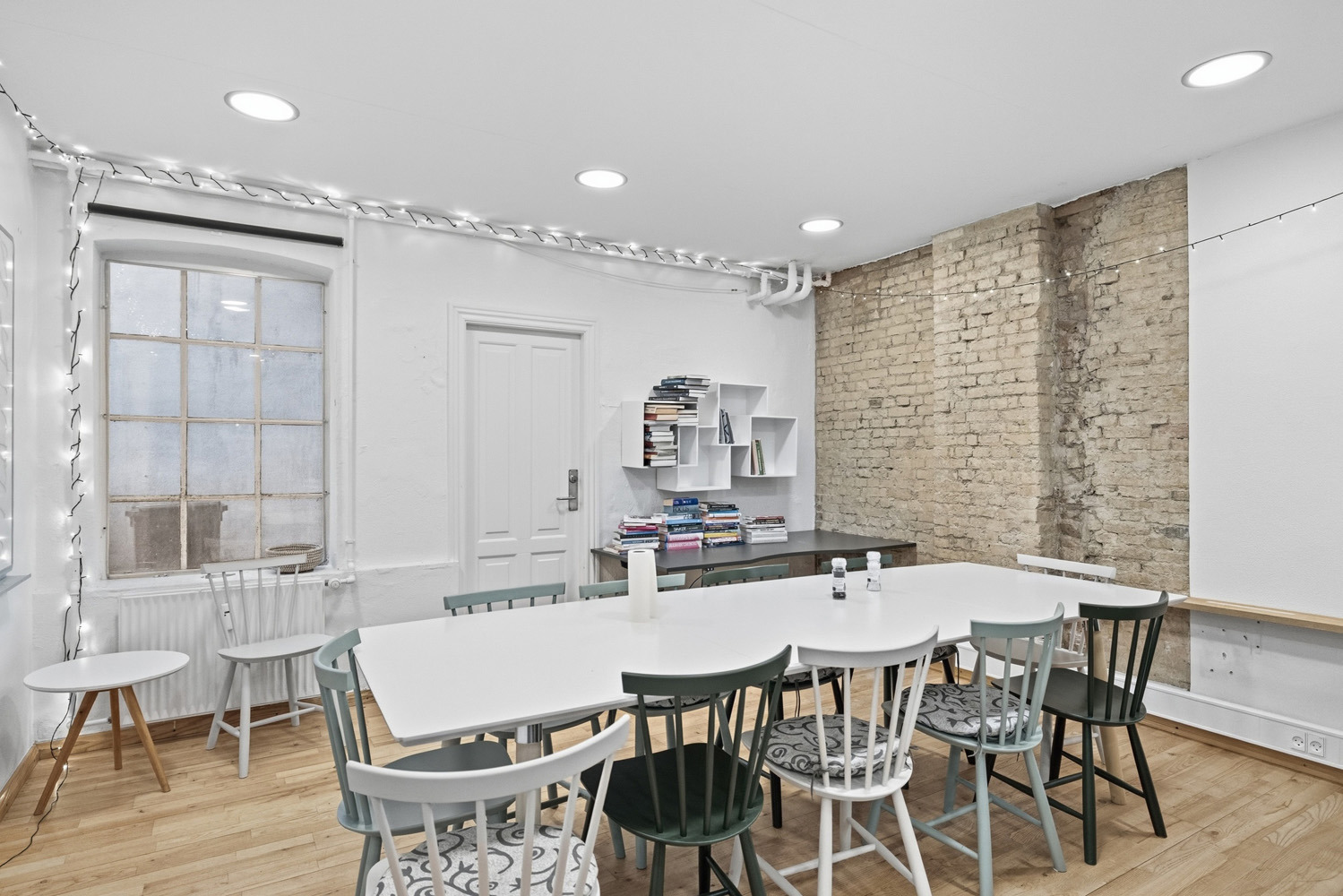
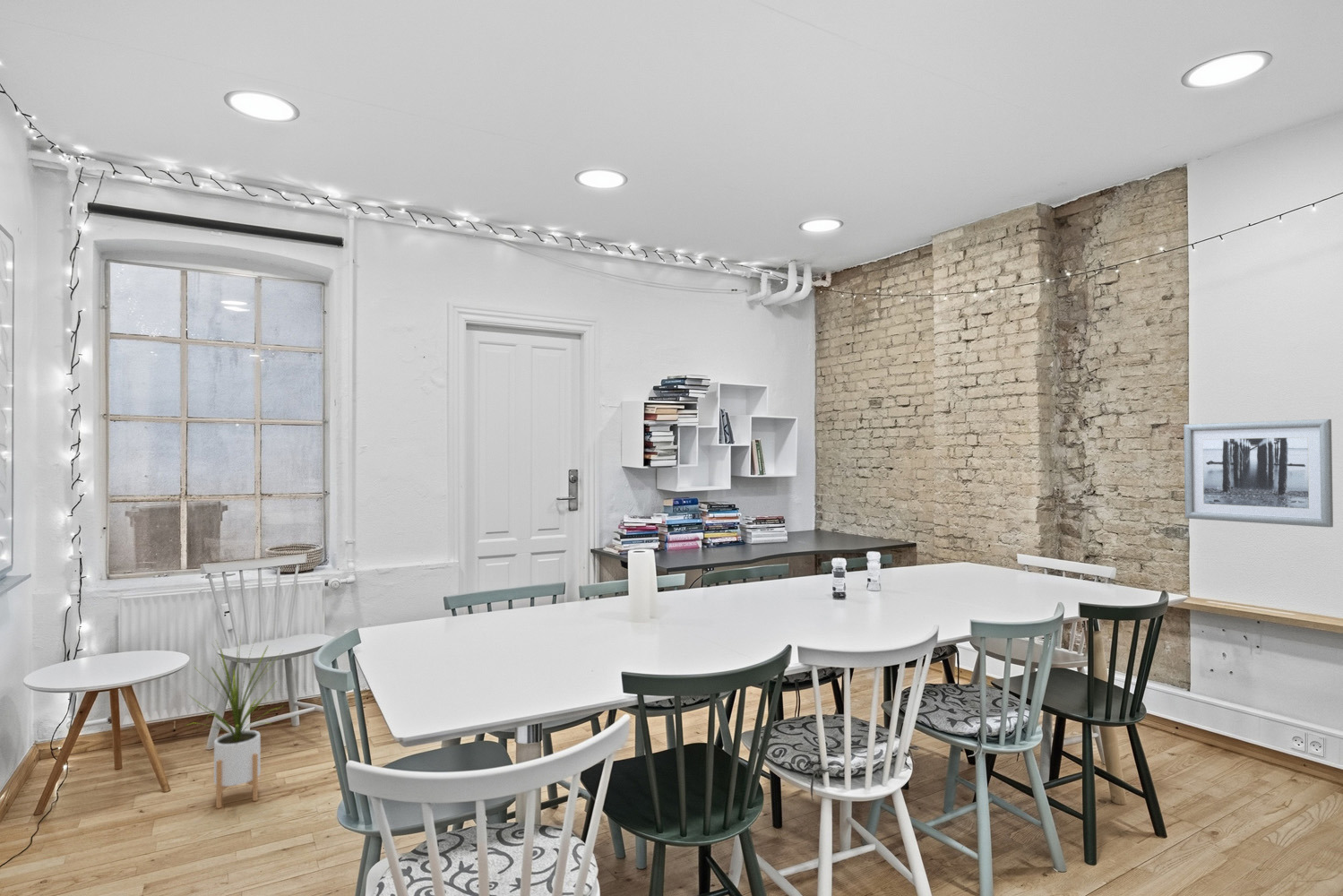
+ wall art [1183,418,1334,528]
+ house plant [185,634,283,810]
